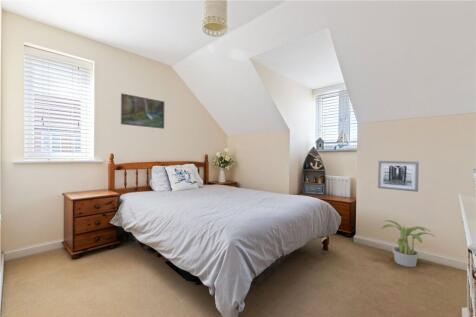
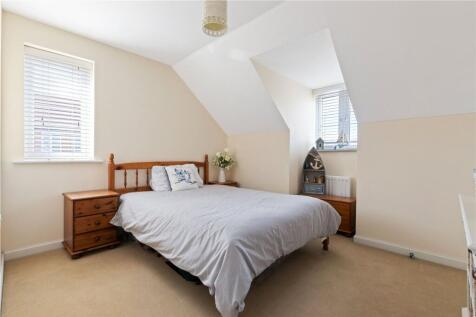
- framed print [120,92,165,130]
- wall art [377,160,420,193]
- potted plant [380,219,435,268]
